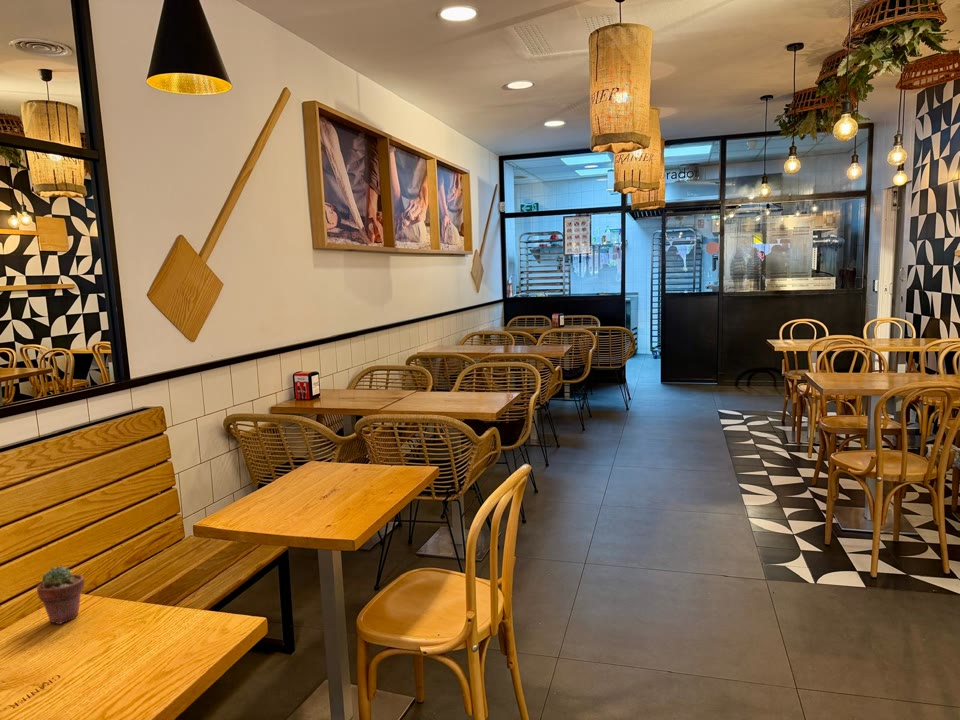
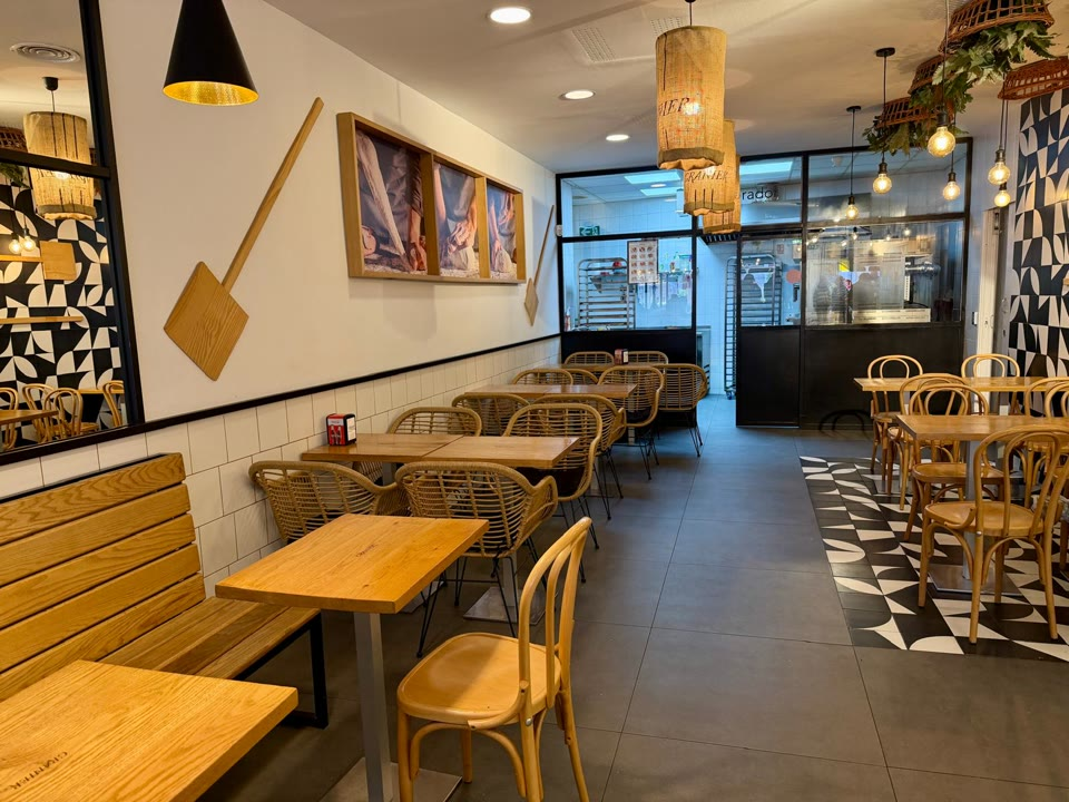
- potted succulent [36,565,85,625]
